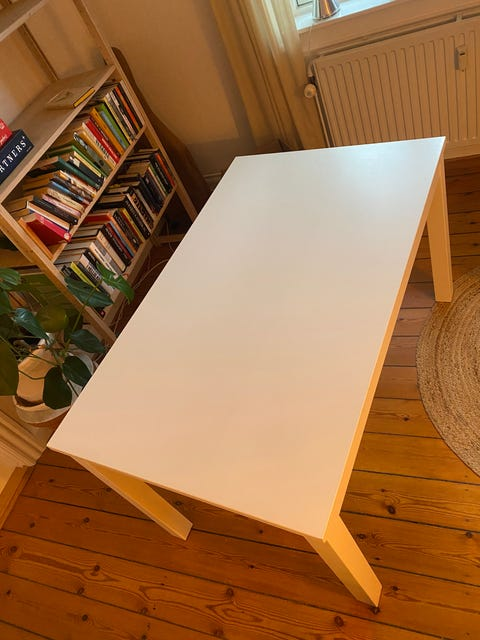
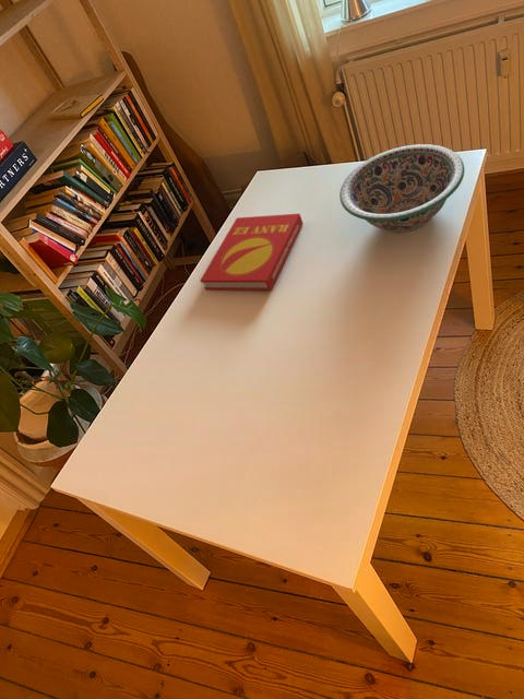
+ decorative bowl [338,143,465,234]
+ book [199,213,305,292]
